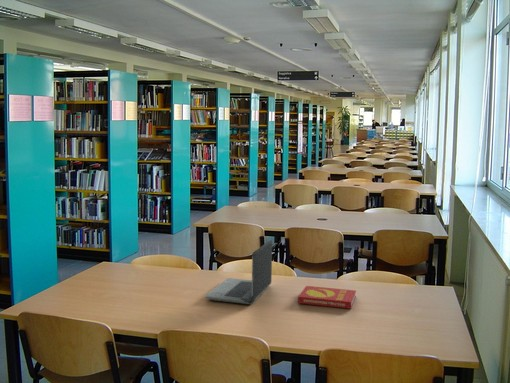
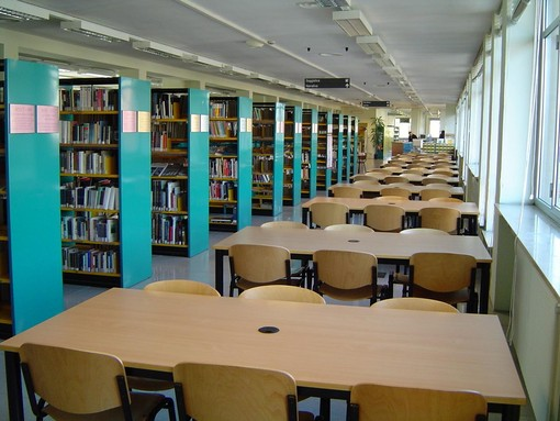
- book [297,285,357,310]
- laptop computer [204,239,273,305]
